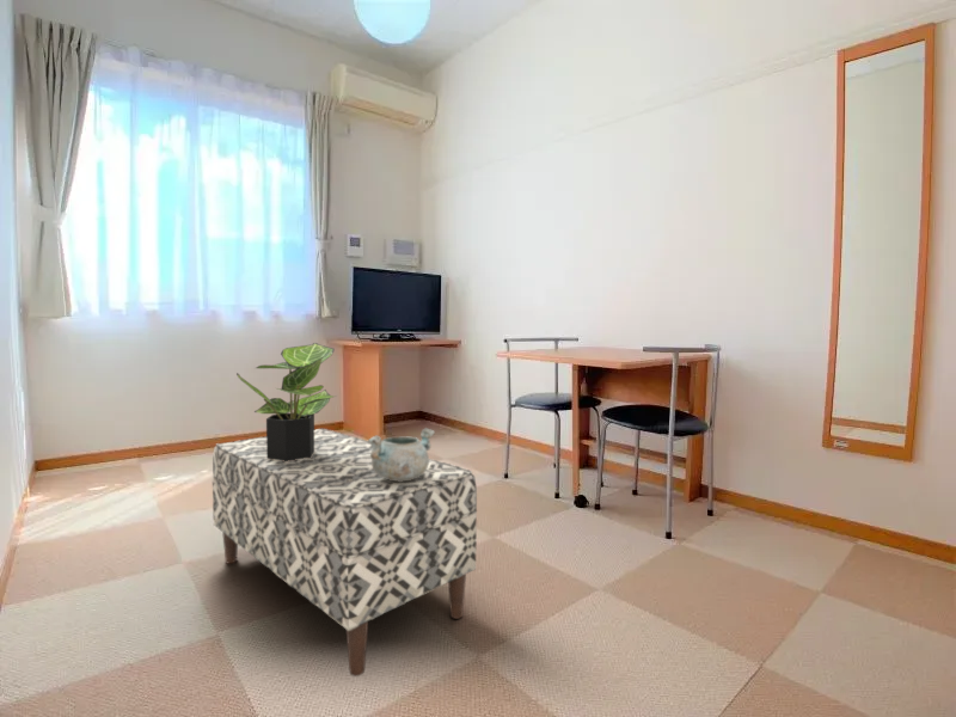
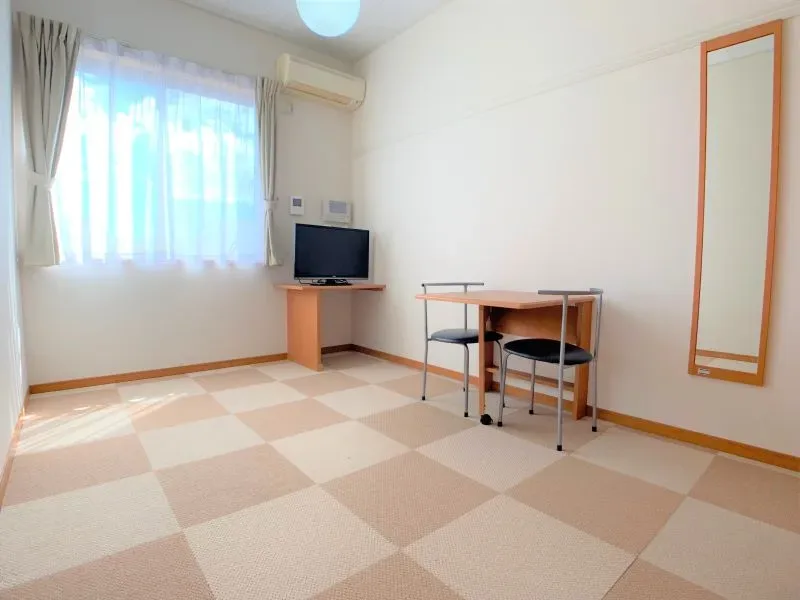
- potted plant [235,342,338,461]
- bench [212,428,478,678]
- decorative bowl [367,427,436,482]
